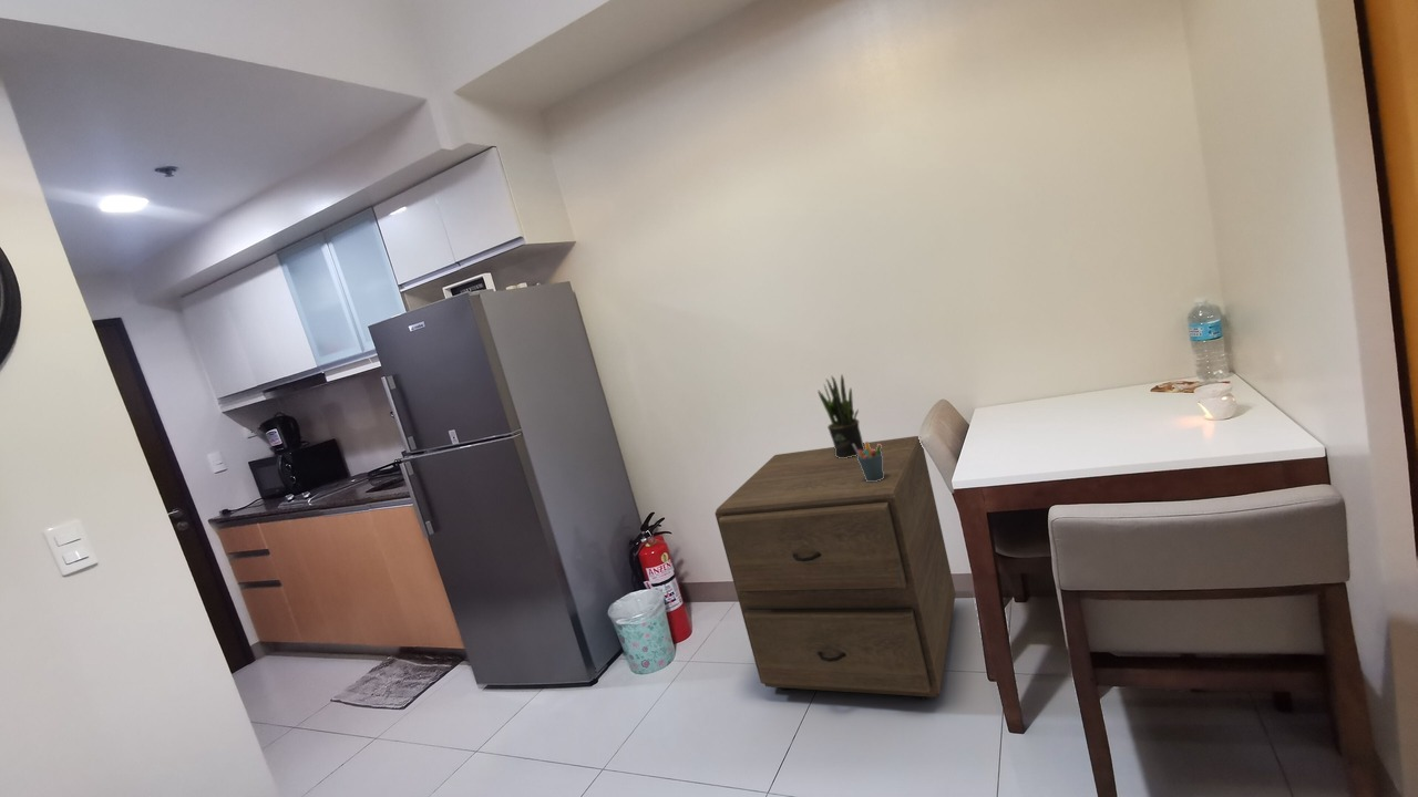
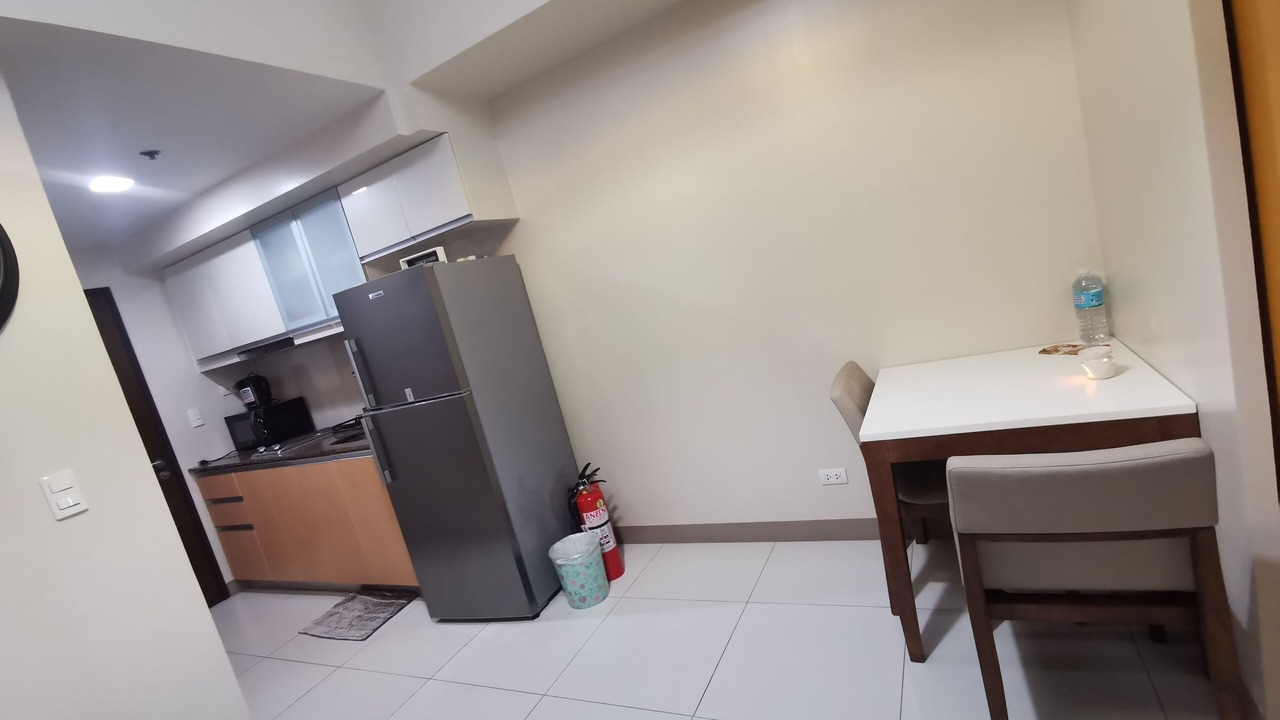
- potted plant [816,373,864,458]
- filing cabinet [715,435,956,701]
- pen holder [853,441,884,482]
